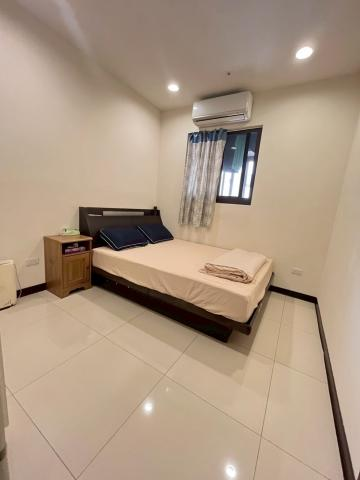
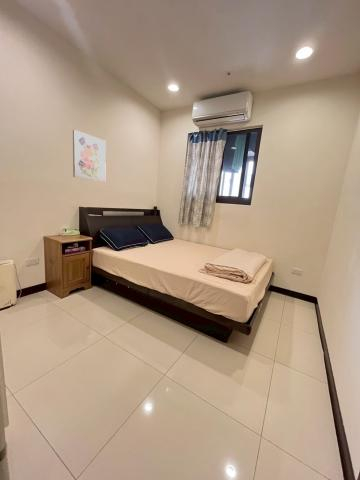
+ wall art [72,129,107,183]
